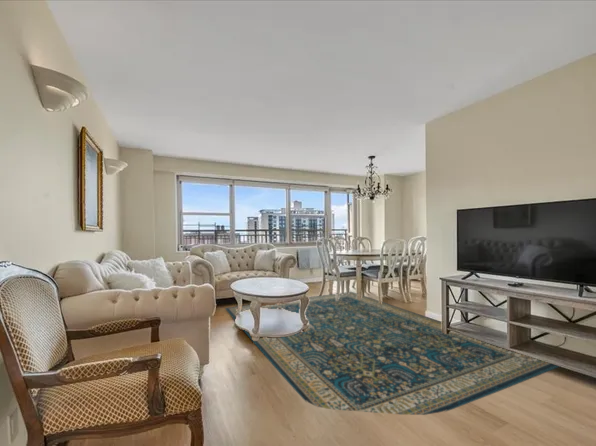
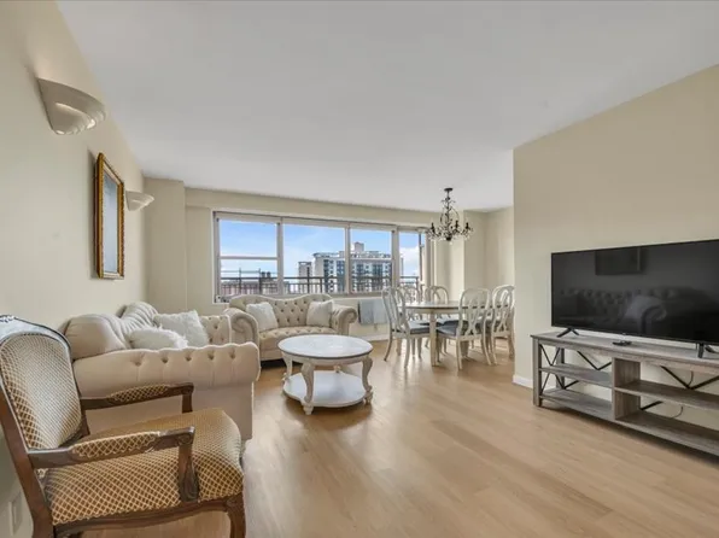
- rug [224,291,560,416]
